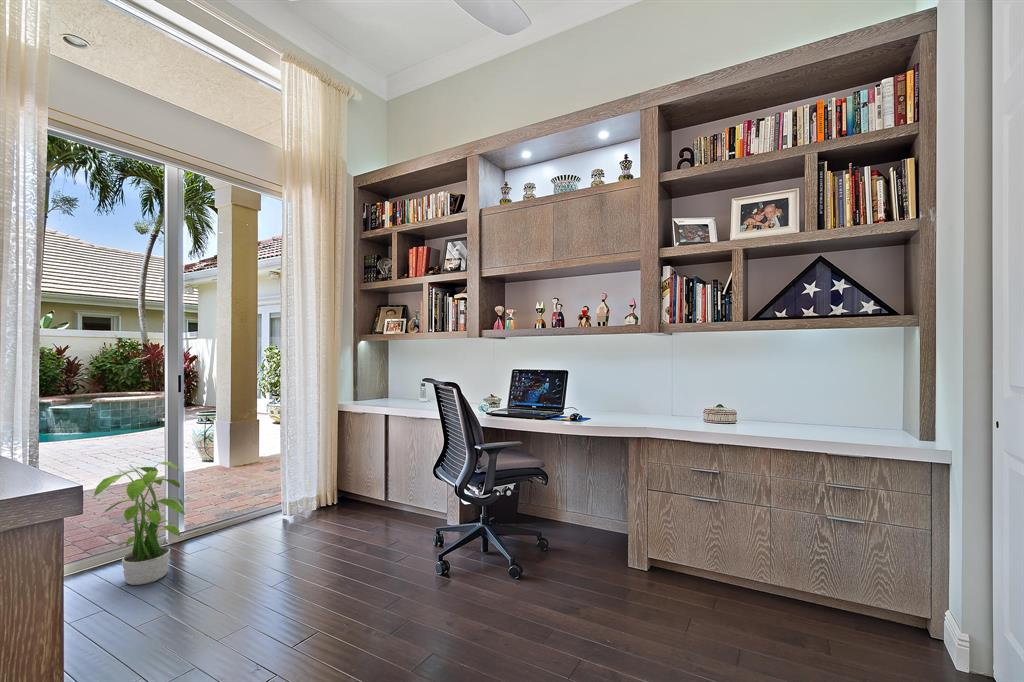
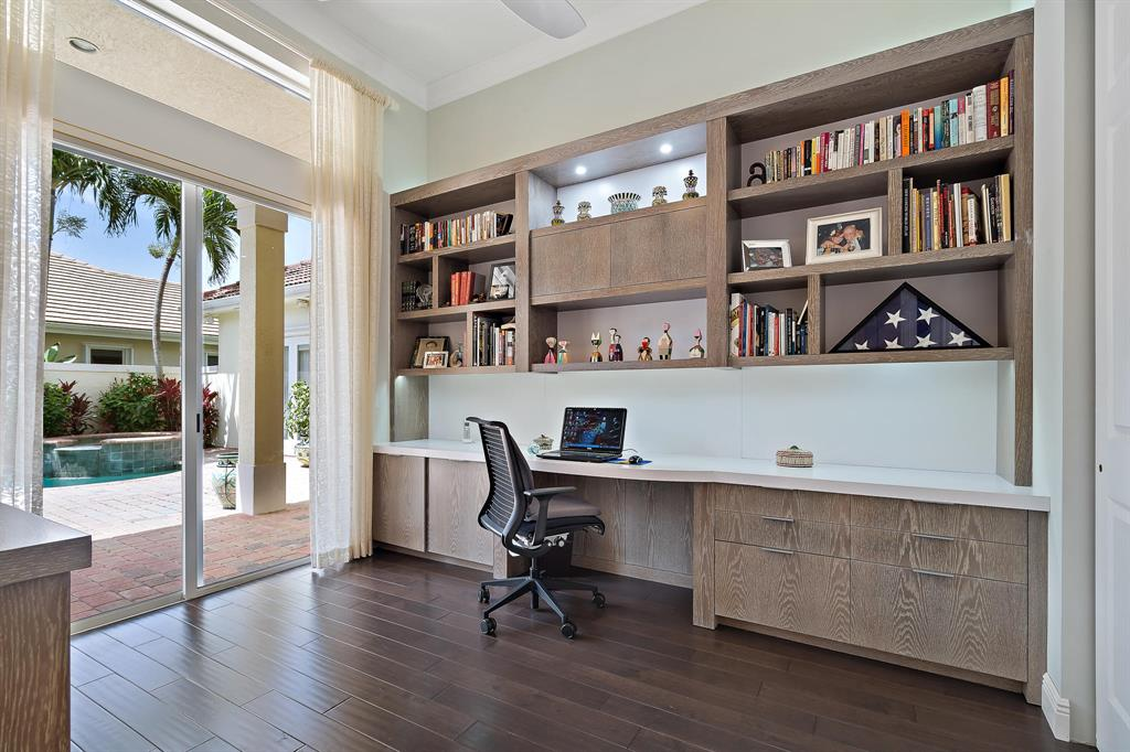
- potted plant [92,461,186,586]
